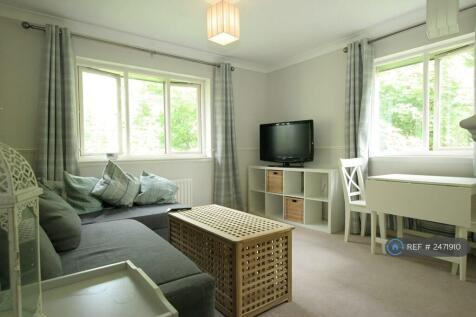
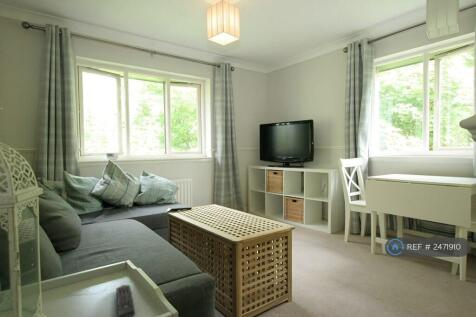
+ remote control [115,284,136,317]
